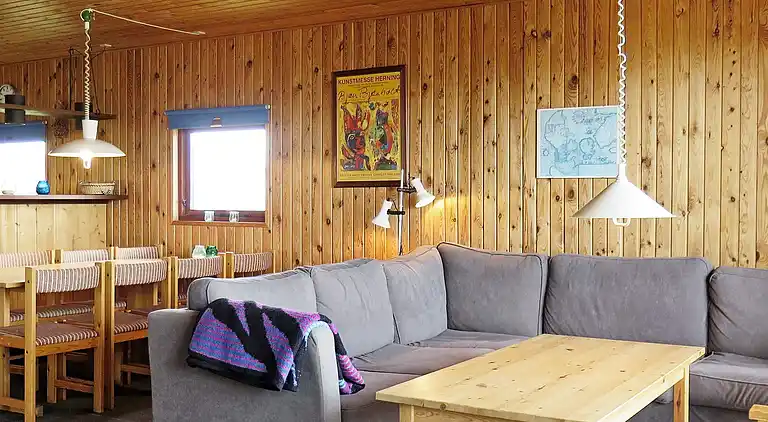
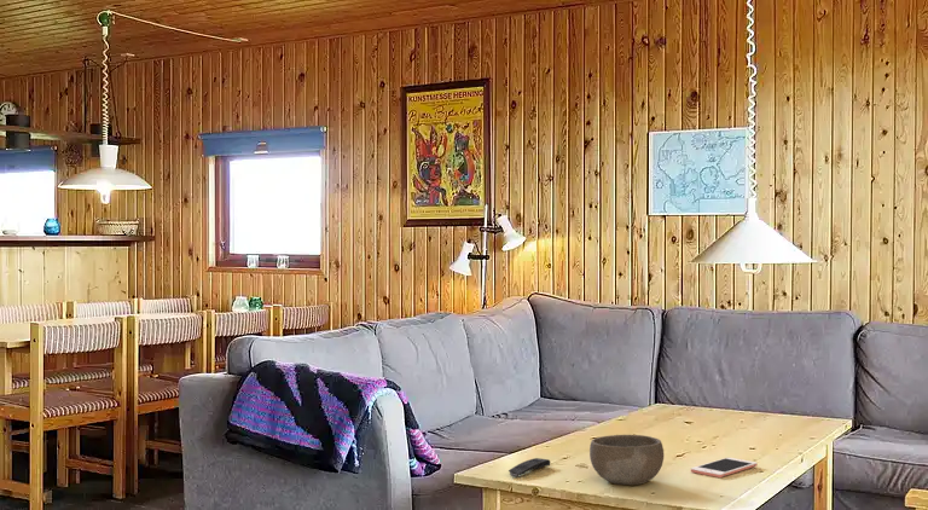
+ cell phone [690,457,759,479]
+ bowl [588,434,665,486]
+ remote control [507,457,551,477]
